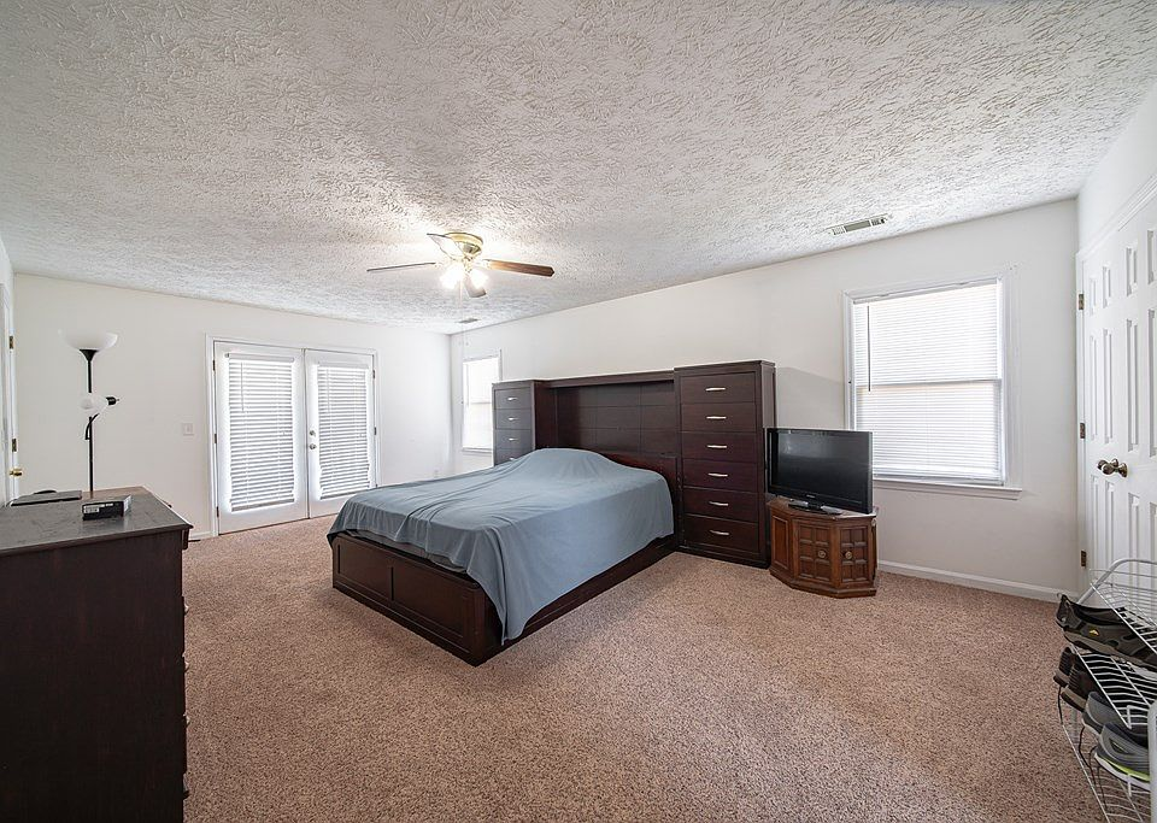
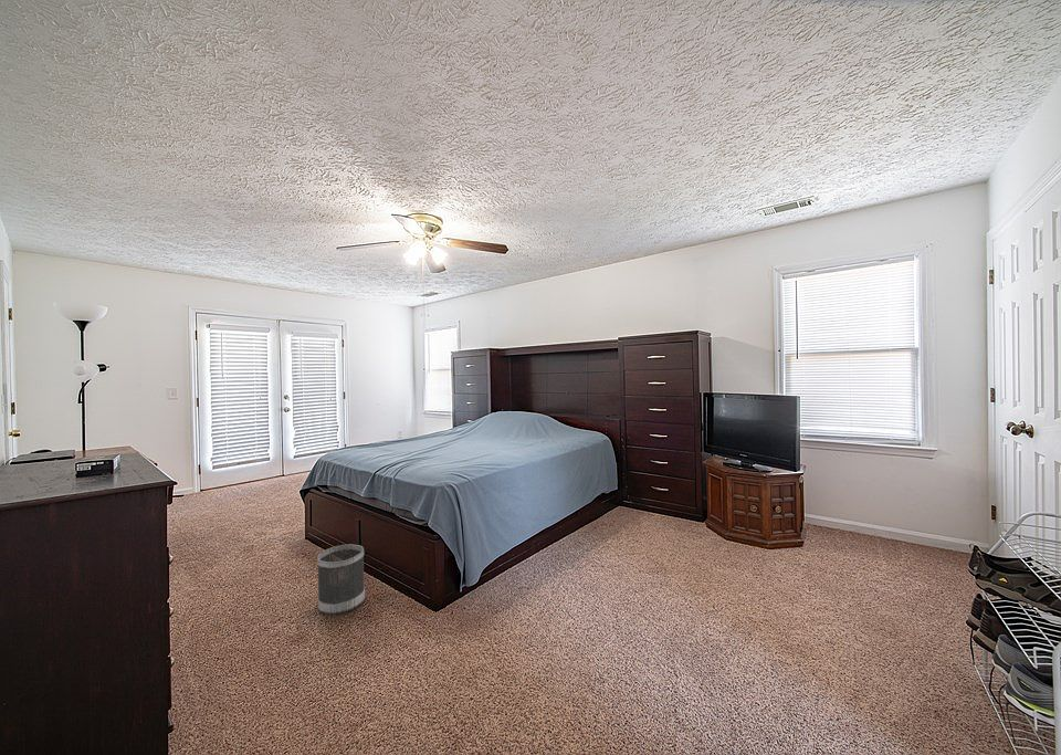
+ wastebasket [316,543,366,616]
